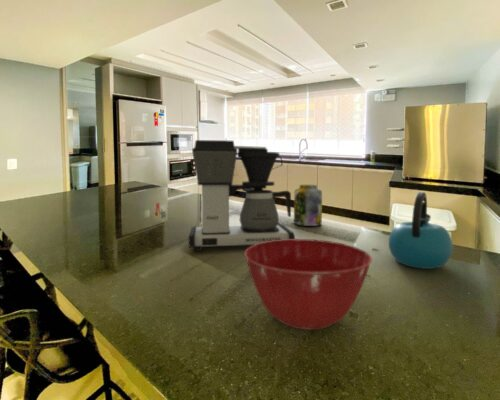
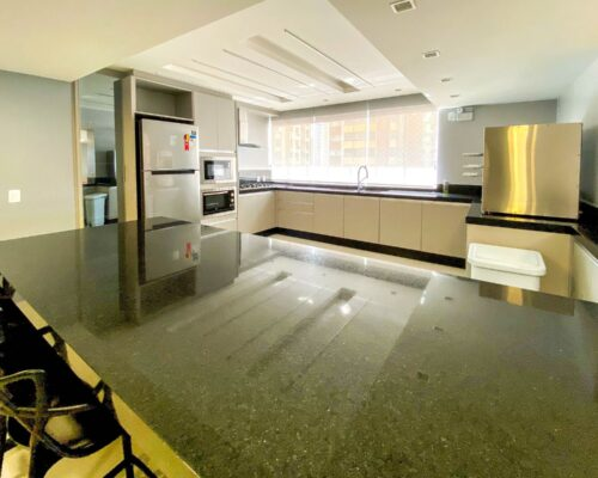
- kettle [388,191,454,270]
- jar [293,184,323,227]
- coffee maker [188,139,296,252]
- mixing bowl [243,238,373,331]
